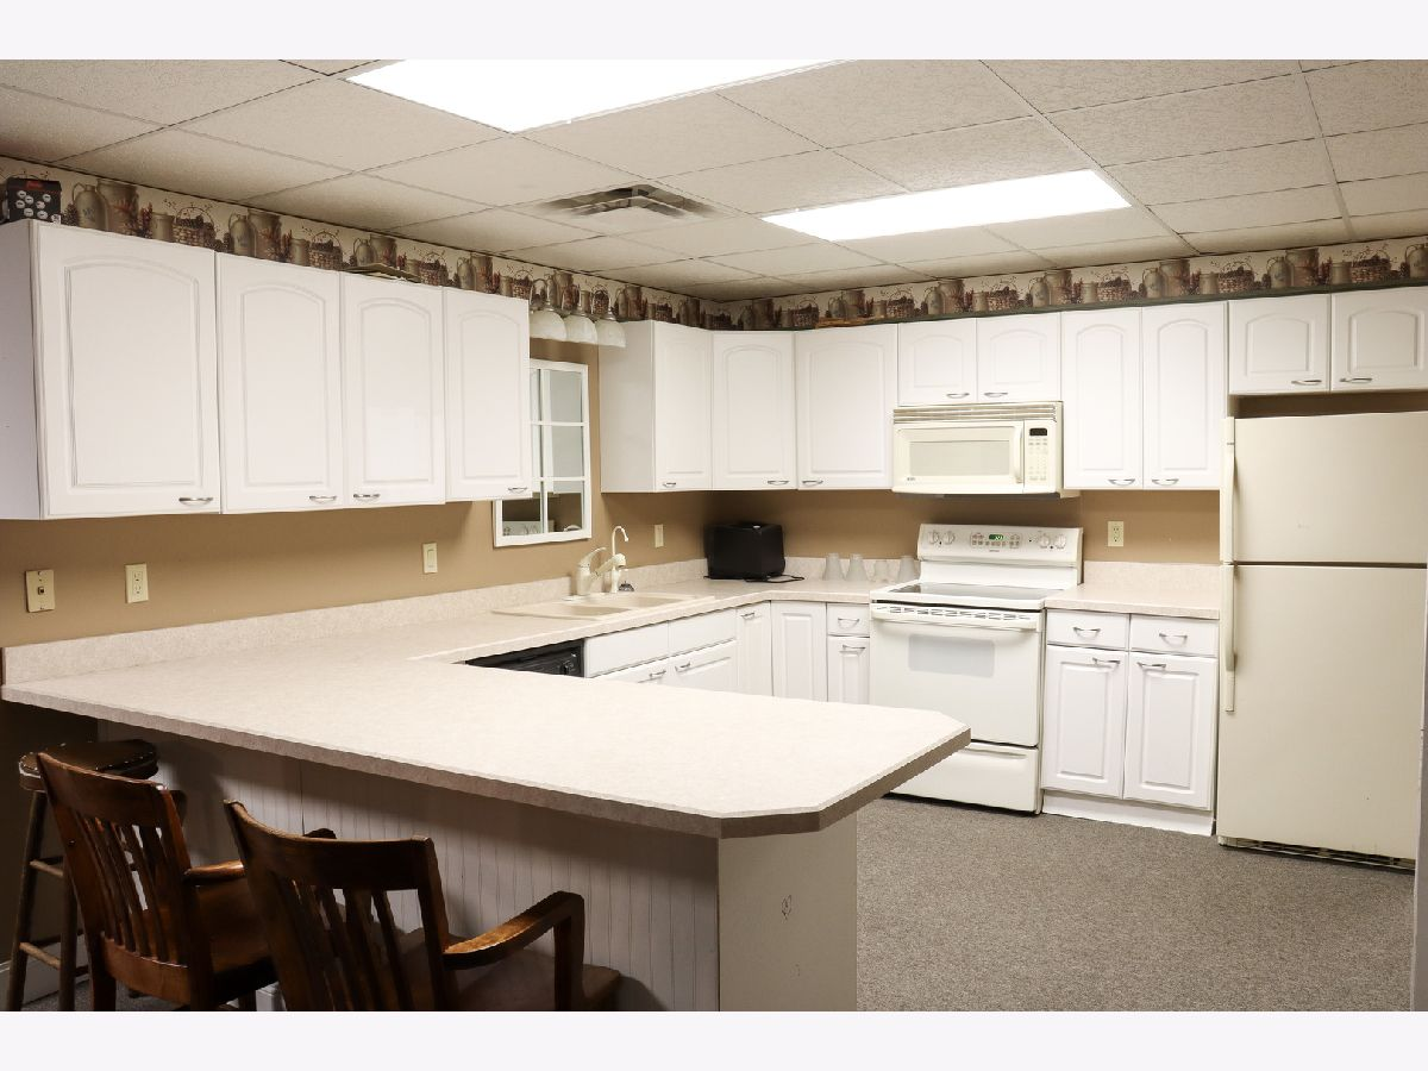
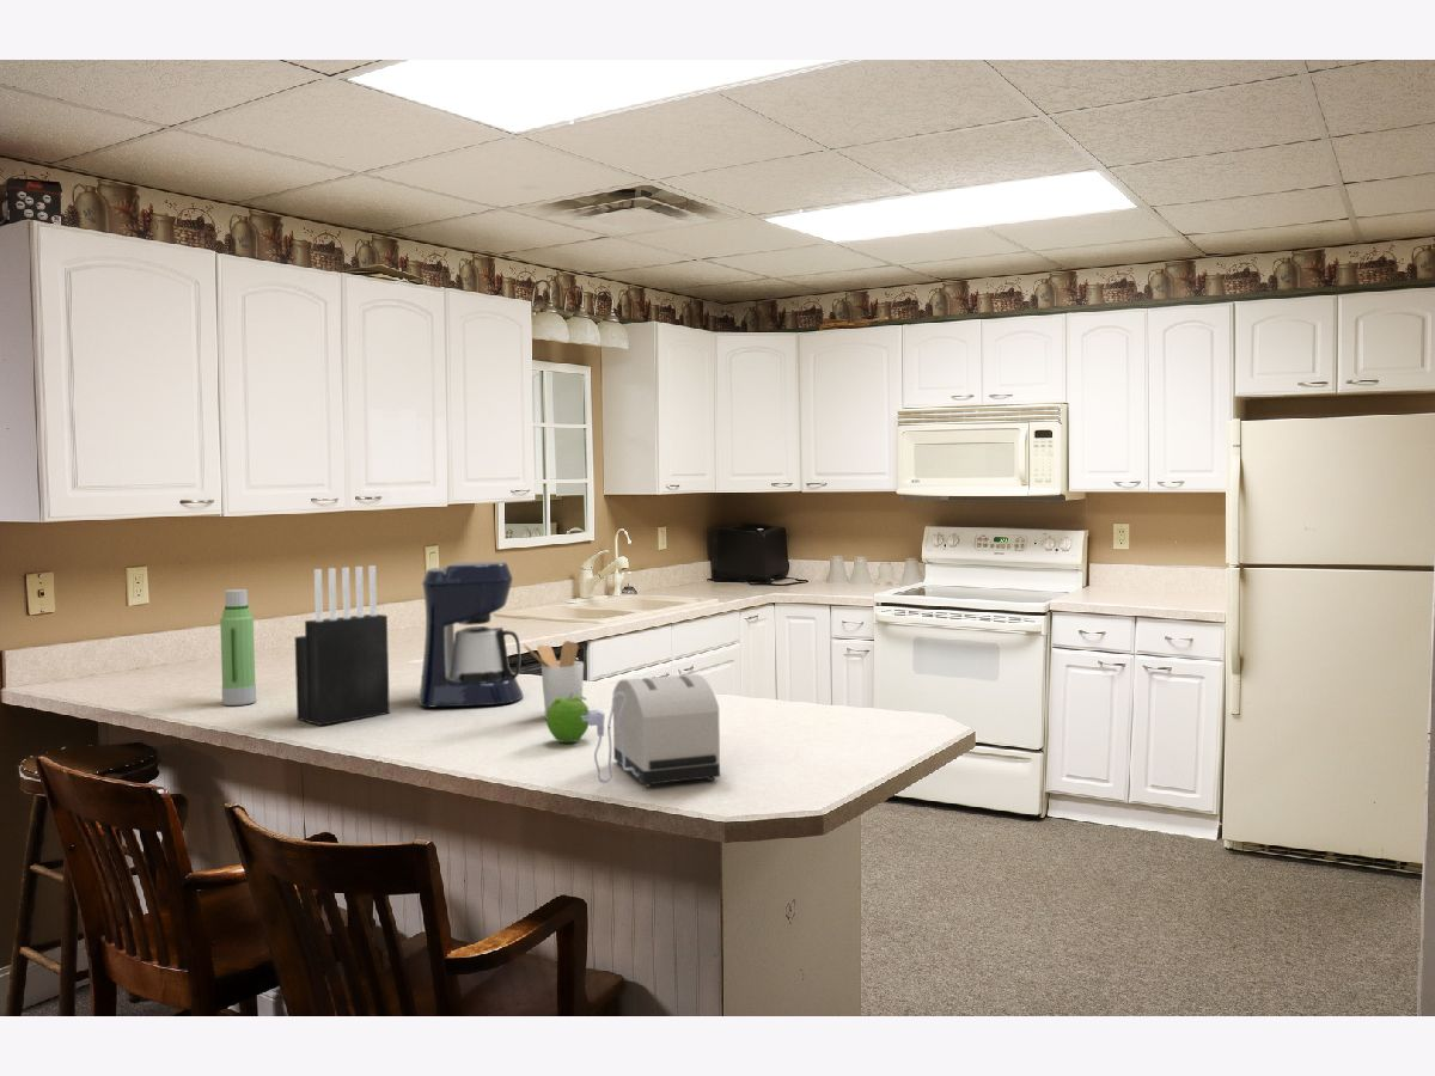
+ fruit [545,693,590,744]
+ knife block [294,564,391,727]
+ utensil holder [521,640,585,719]
+ water bottle [219,588,257,707]
+ coffee maker [417,561,524,708]
+ toaster [581,673,721,788]
